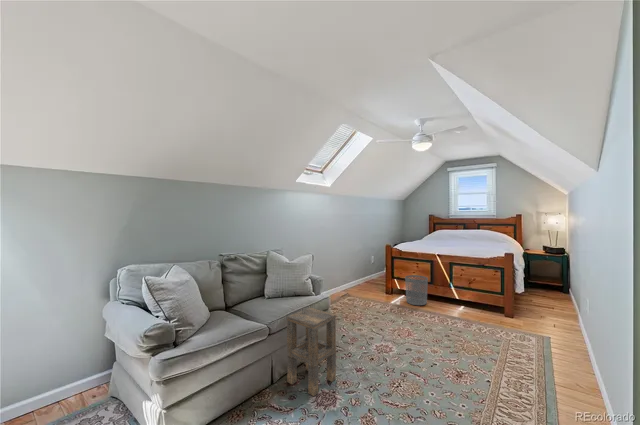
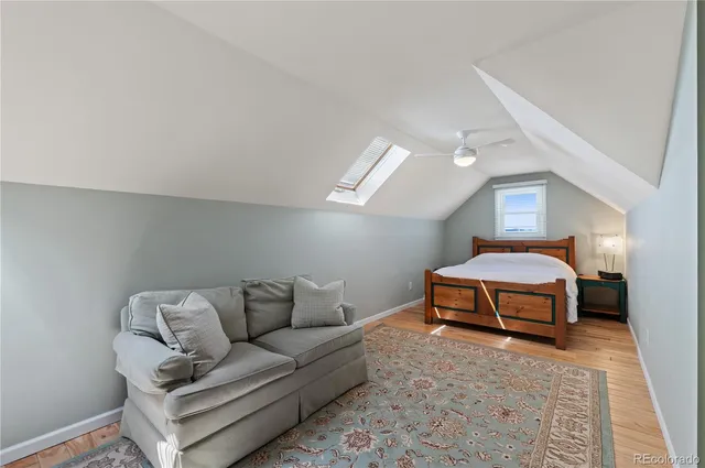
- side table [286,307,337,397]
- waste bin [404,274,429,306]
